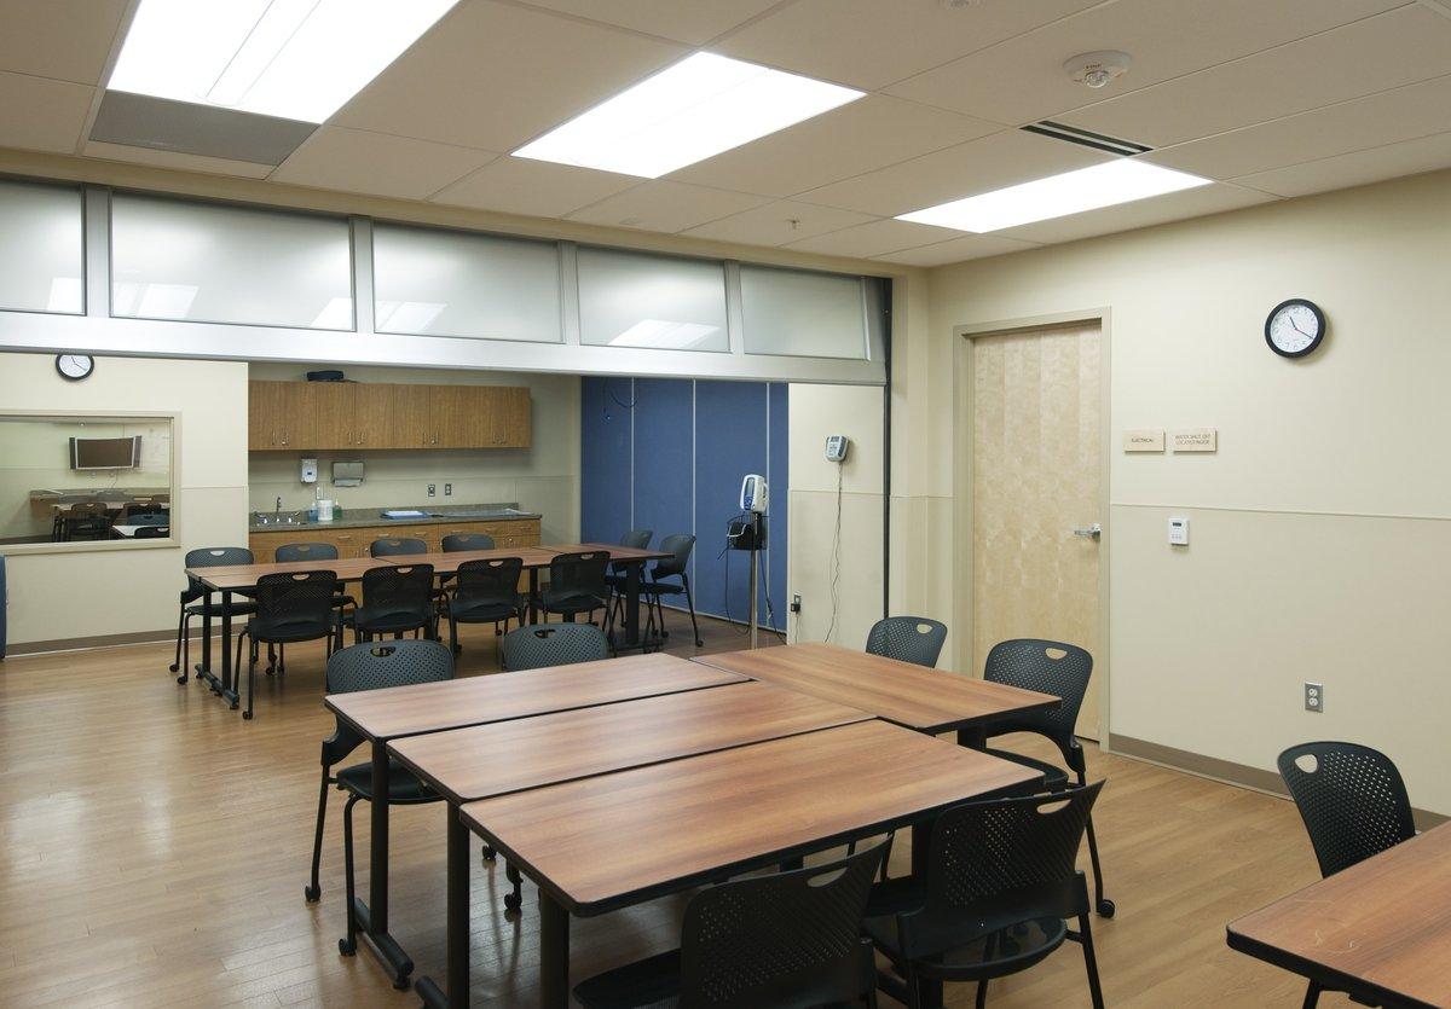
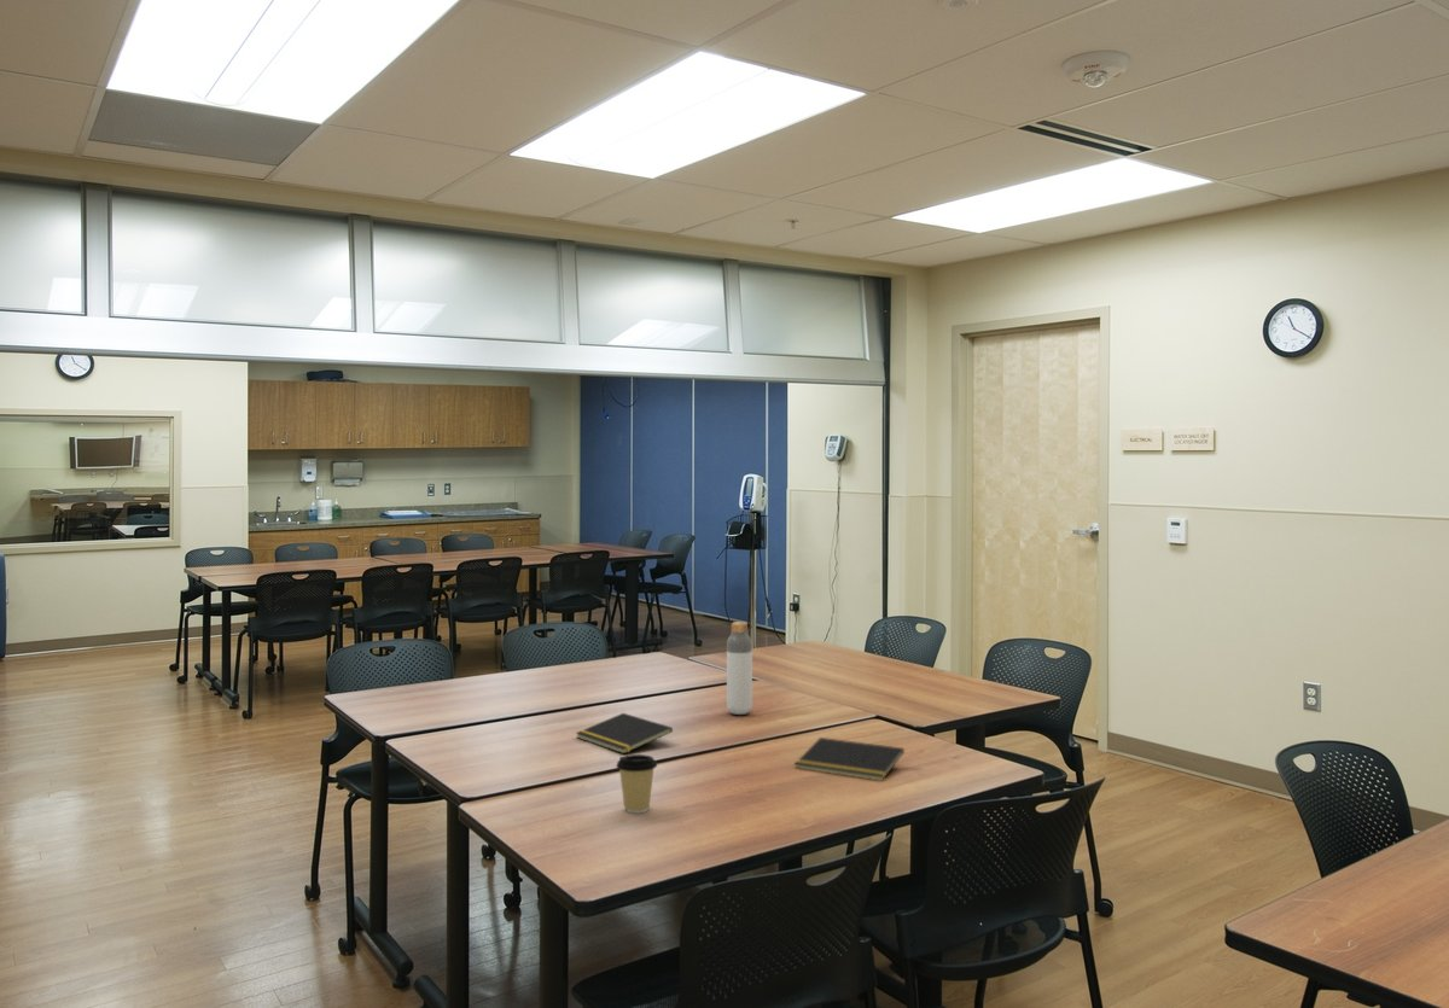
+ notepad [575,712,674,754]
+ notepad [793,736,906,782]
+ coffee cup [615,753,658,815]
+ bottle [726,620,753,716]
